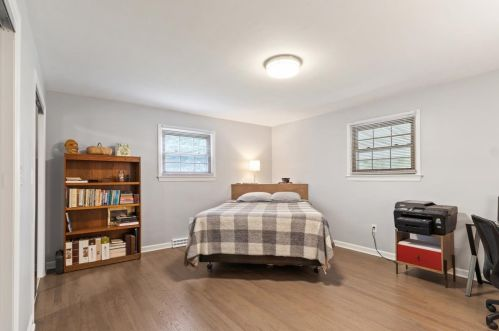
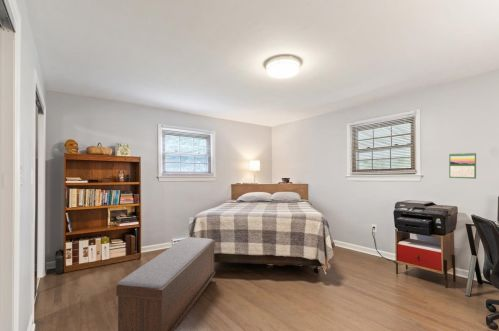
+ calendar [448,152,477,180]
+ bench [115,236,216,331]
